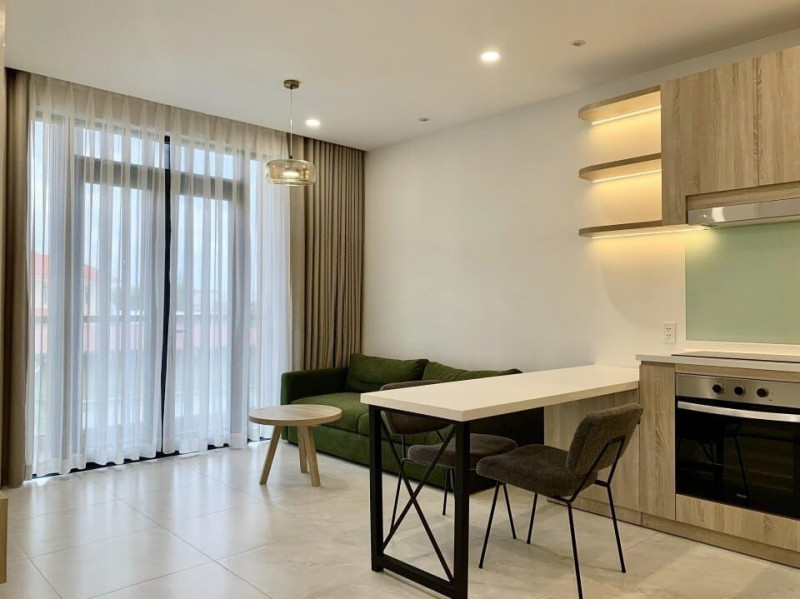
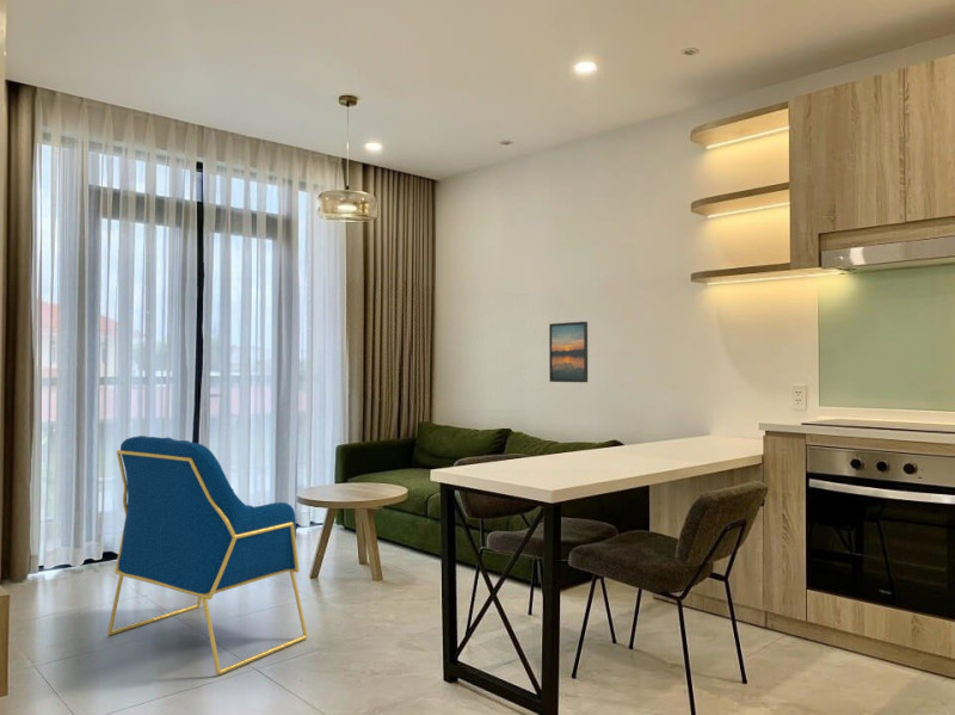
+ armchair [106,434,309,676]
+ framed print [548,320,589,383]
